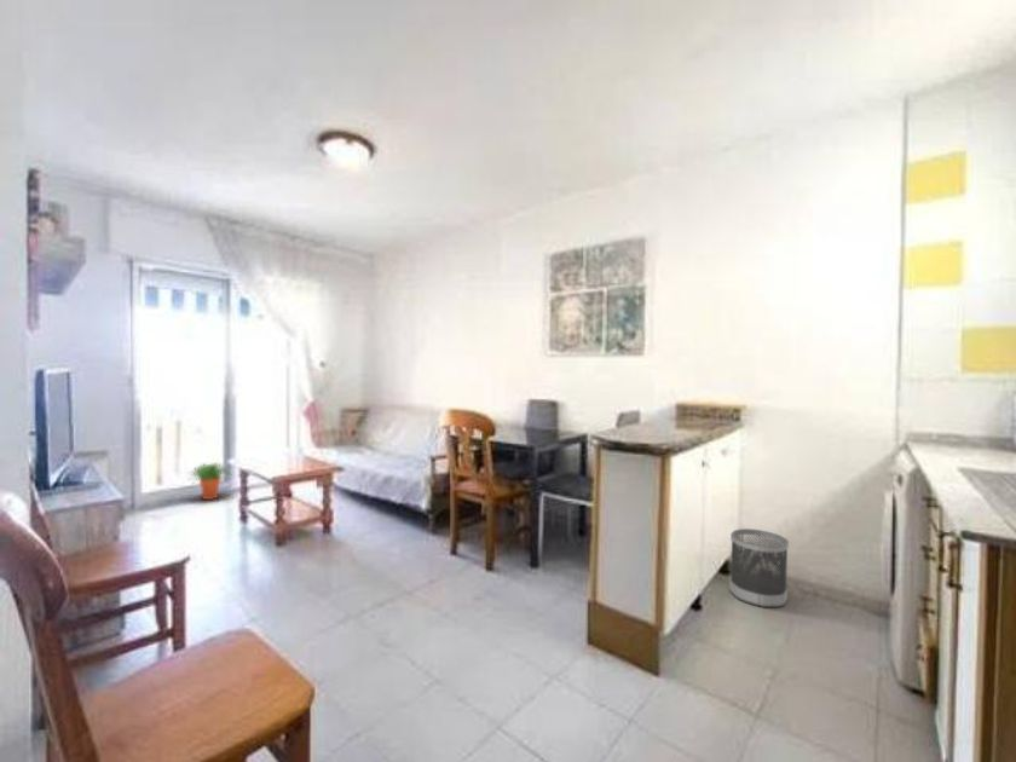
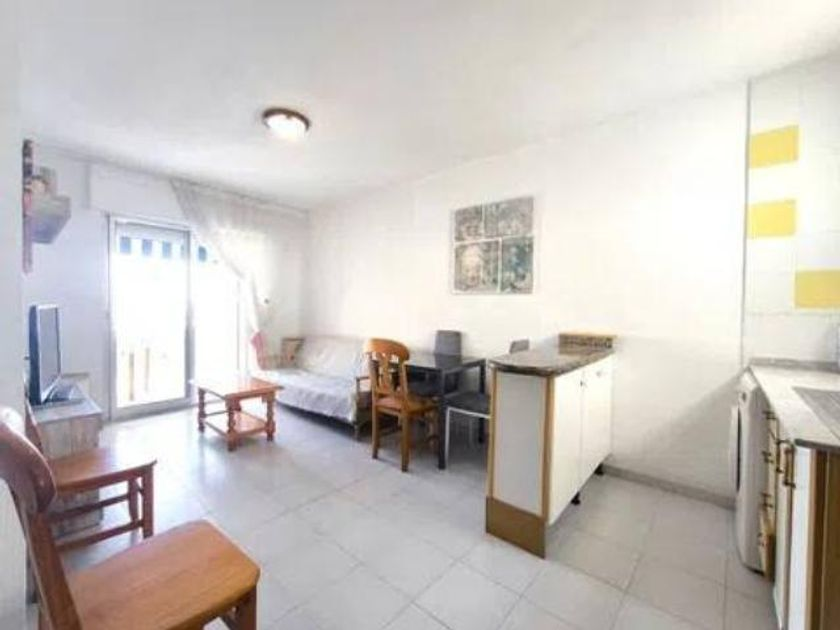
- wastebasket [728,527,790,608]
- potted plant [184,461,233,501]
